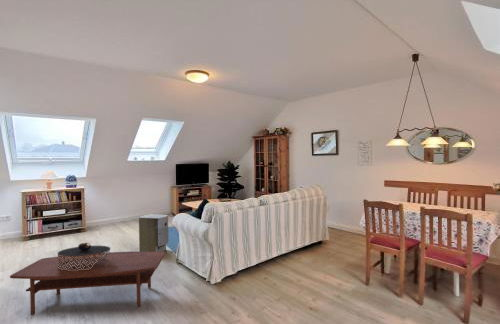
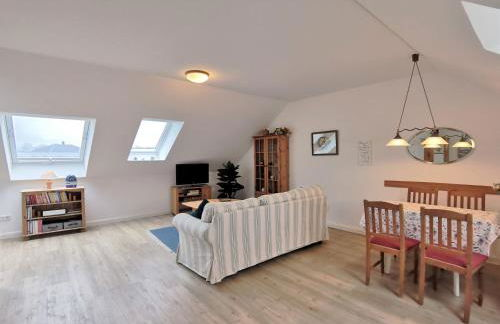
- coffee table [9,250,166,316]
- air purifier [138,213,169,252]
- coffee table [57,242,111,271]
